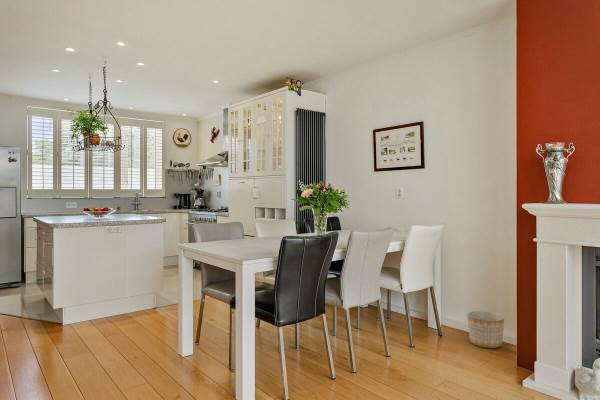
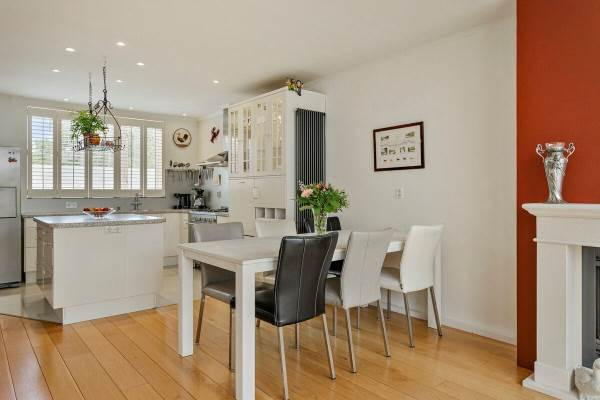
- planter [466,310,505,349]
